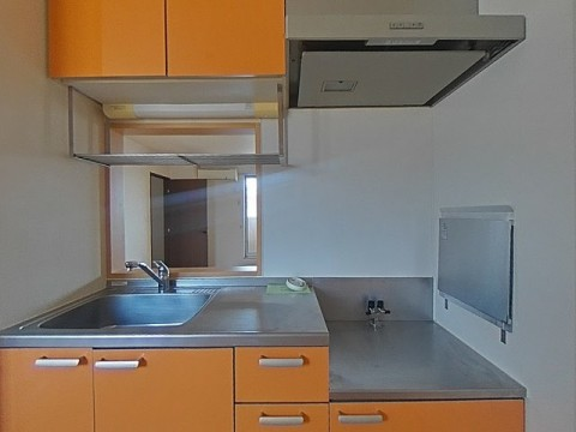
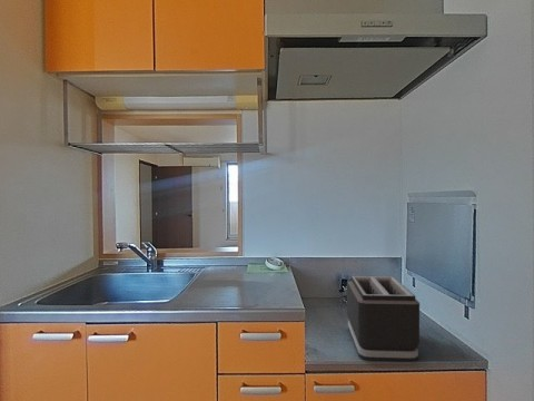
+ toaster [346,275,421,363]
